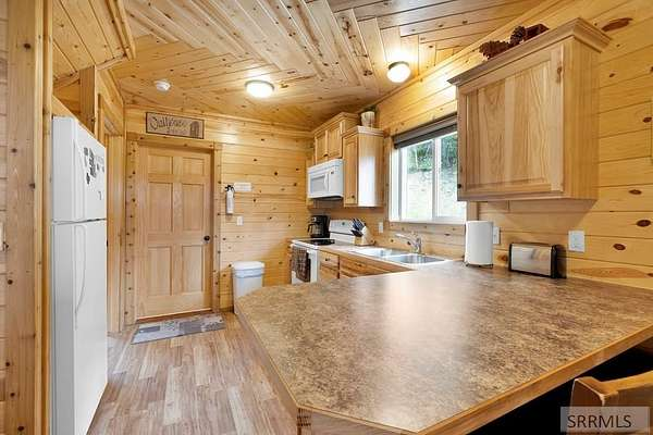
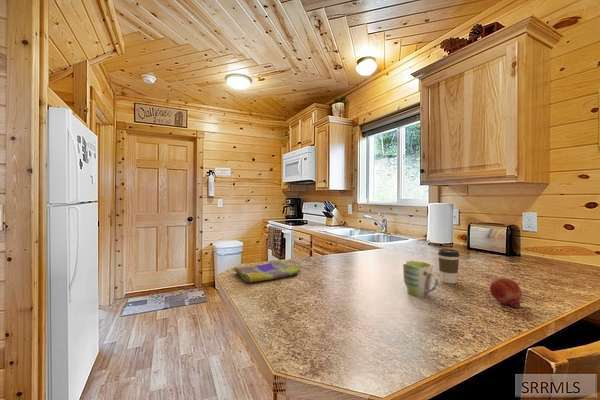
+ coffee cup [437,248,461,284]
+ dish towel [232,261,302,284]
+ mug [402,260,439,298]
+ fruit [489,277,523,309]
